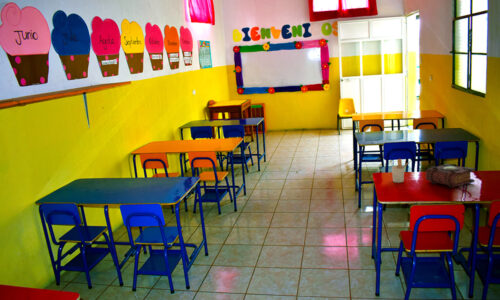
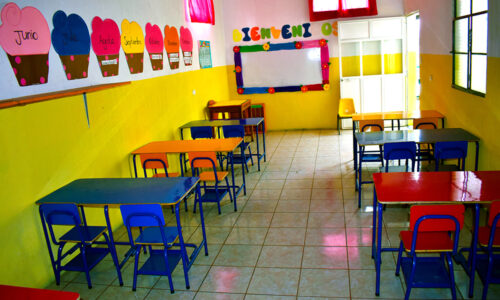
- utensil holder [391,158,412,184]
- book [424,163,476,188]
